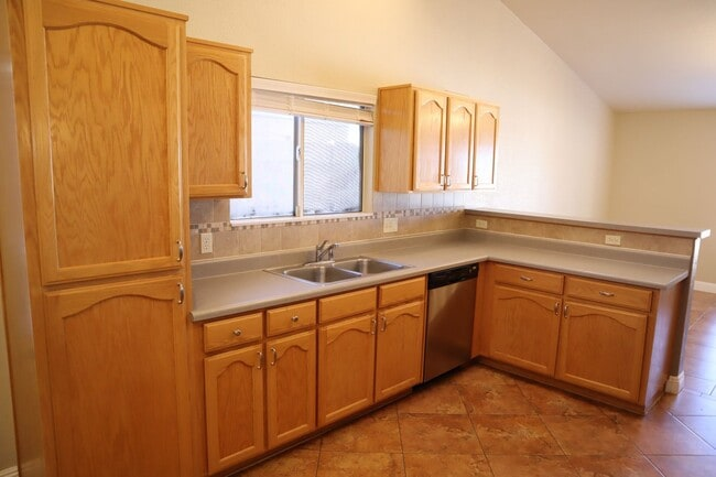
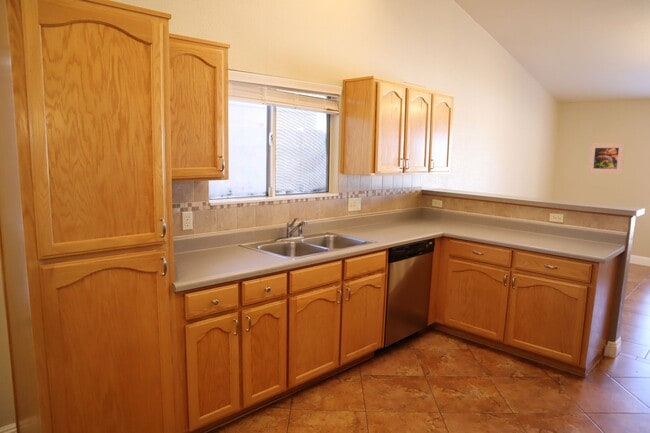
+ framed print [587,142,627,175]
